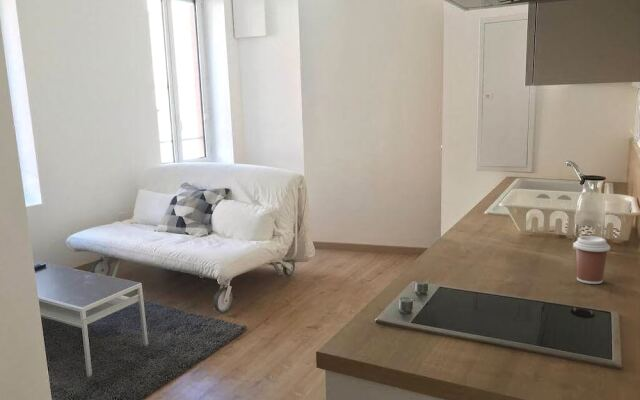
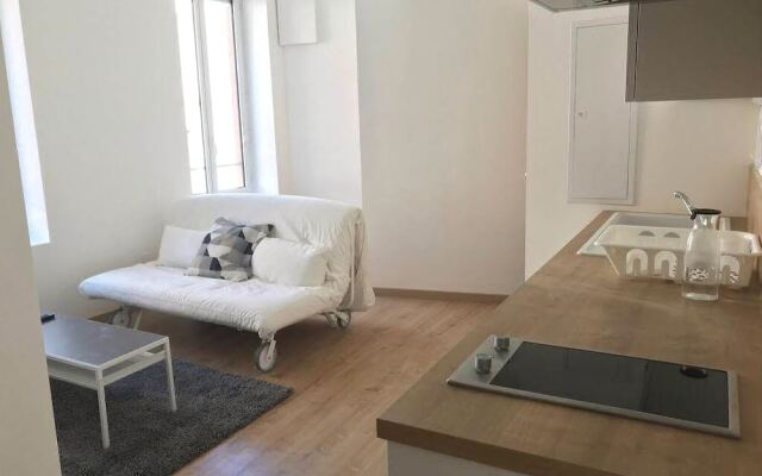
- coffee cup [572,235,611,285]
